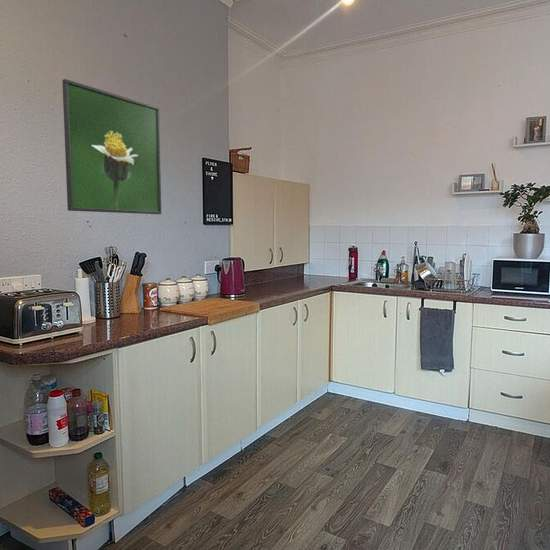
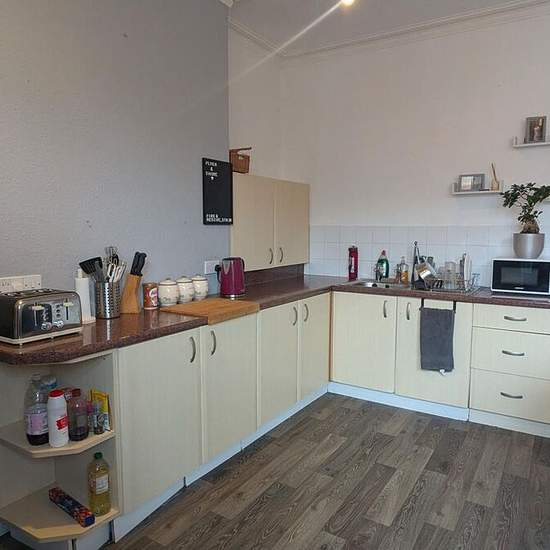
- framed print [61,78,162,215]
